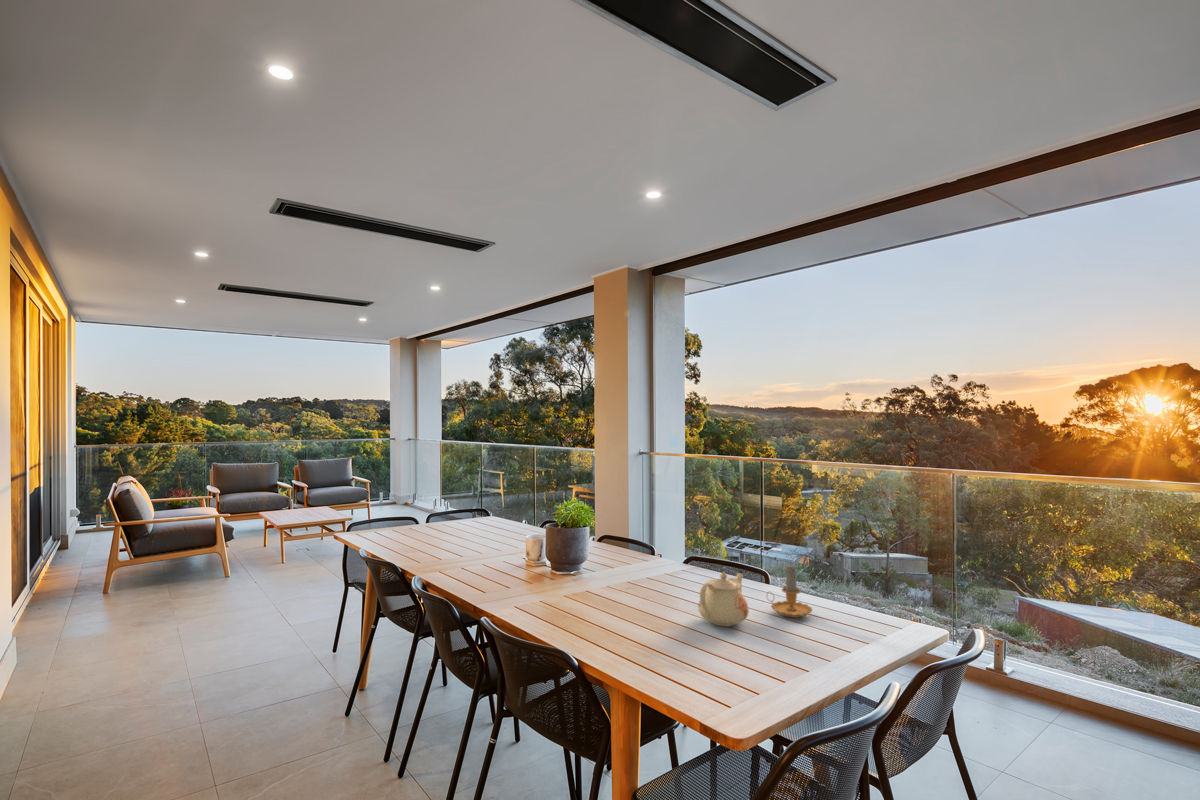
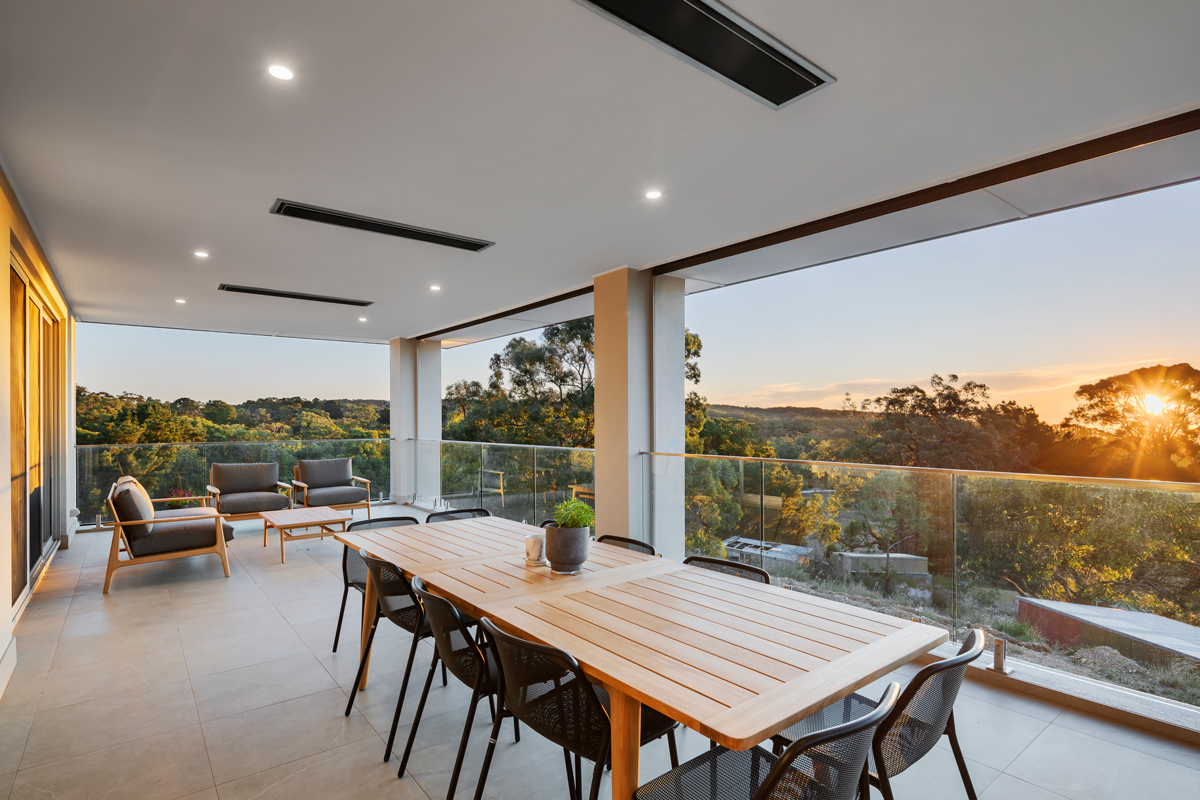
- candle [765,562,813,619]
- teapot [697,570,750,627]
